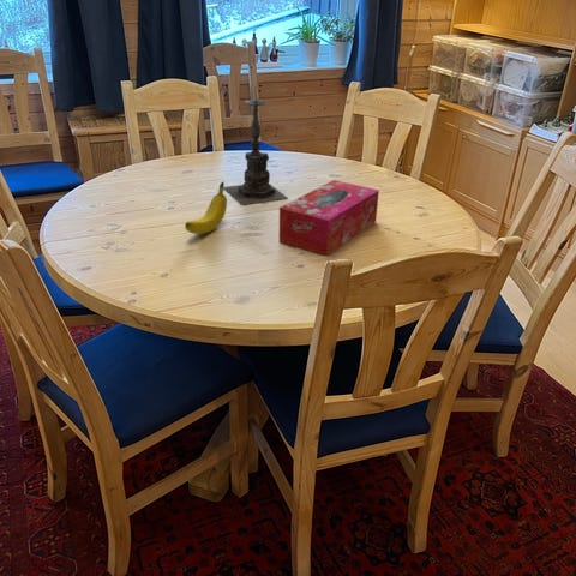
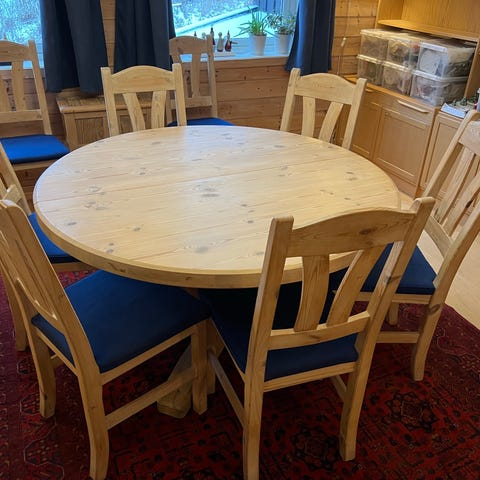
- candle holder [223,83,288,205]
- fruit [184,180,228,235]
- tissue box [278,179,380,257]
